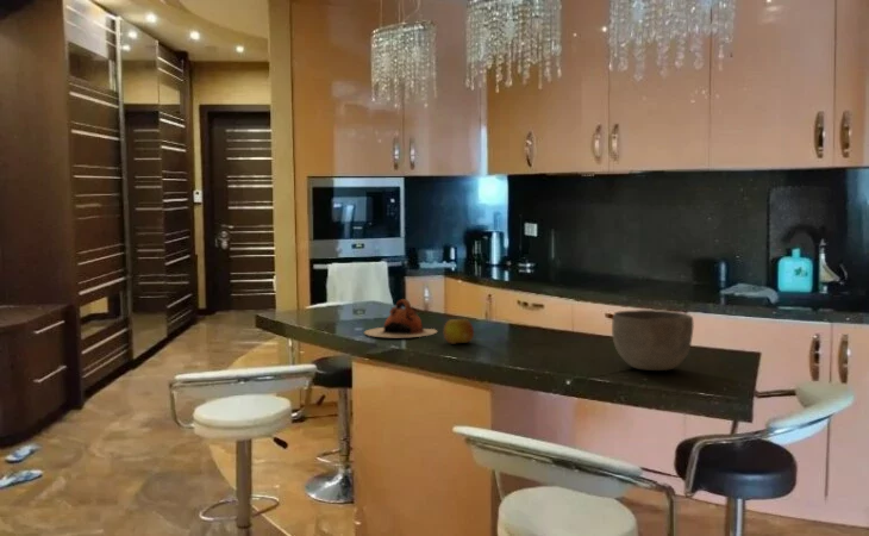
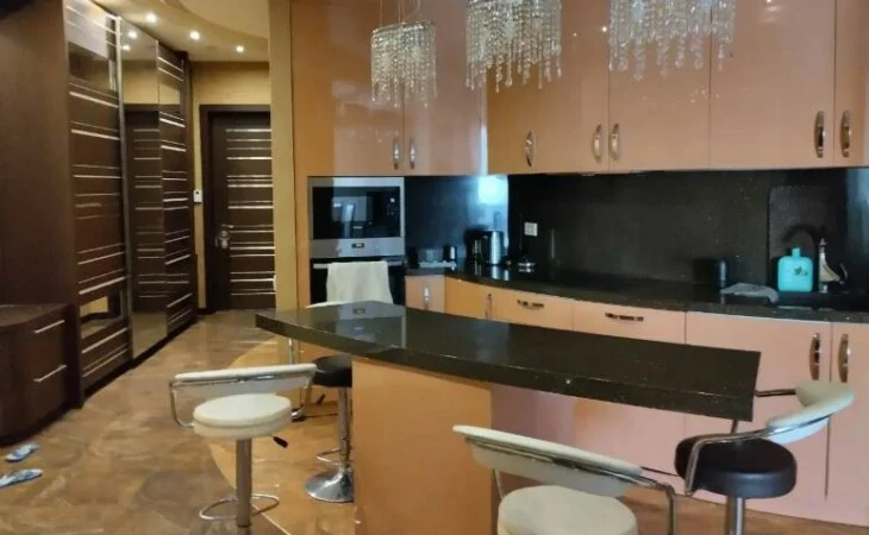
- fruit [443,318,475,345]
- teapot [363,298,438,338]
- bowl [611,308,695,372]
